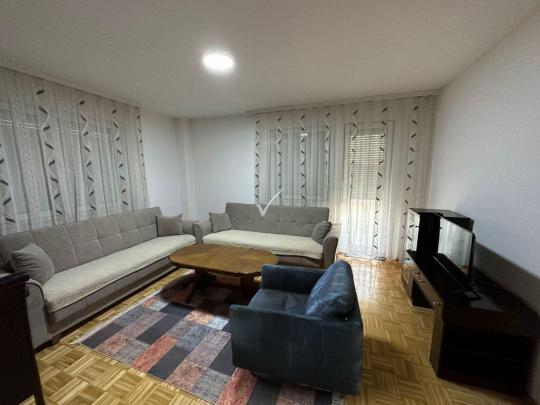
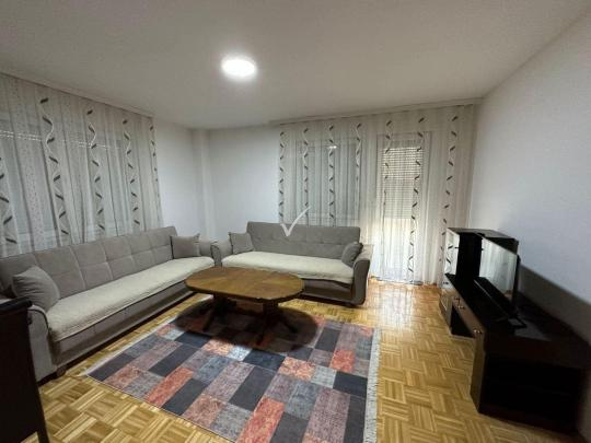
- armchair [228,259,365,400]
